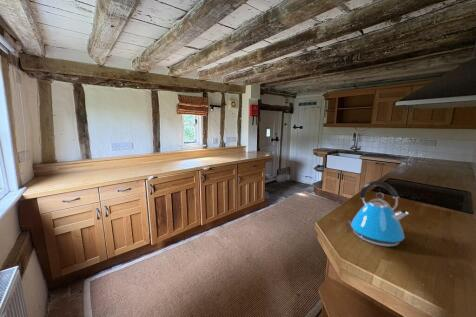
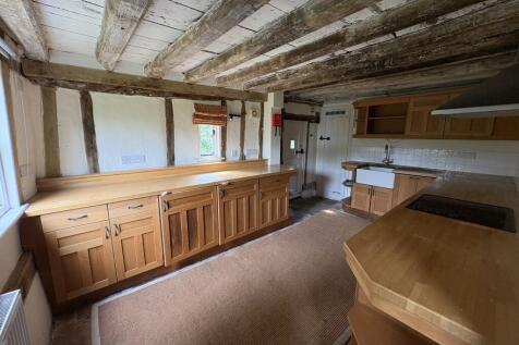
- kettle [347,180,410,247]
